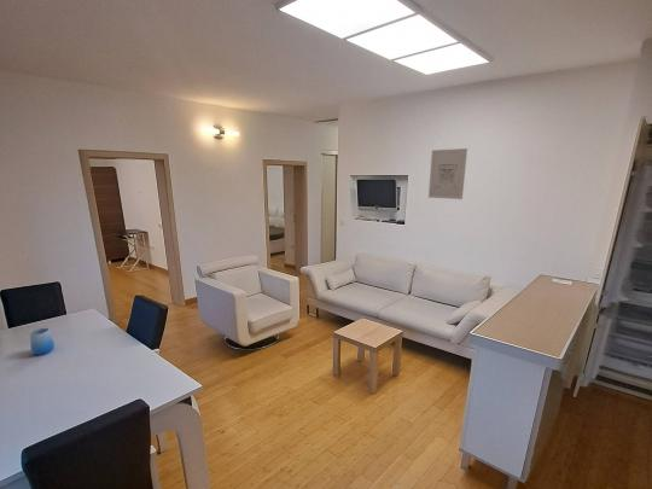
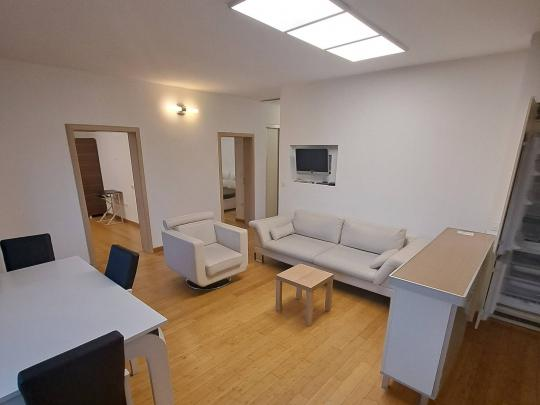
- wall art [427,147,468,200]
- cup [29,327,56,356]
